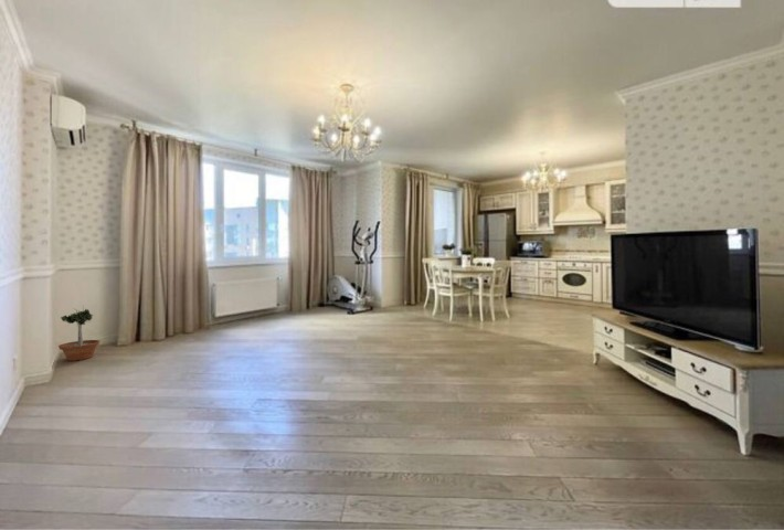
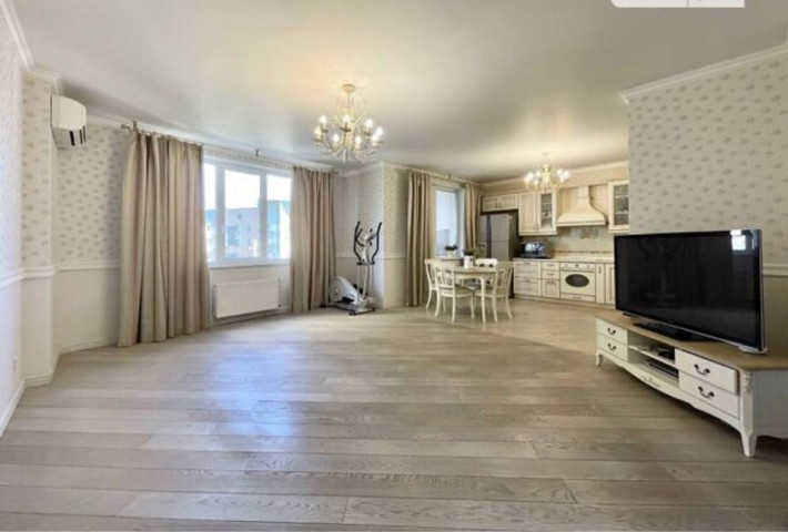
- potted tree [57,306,102,361]
